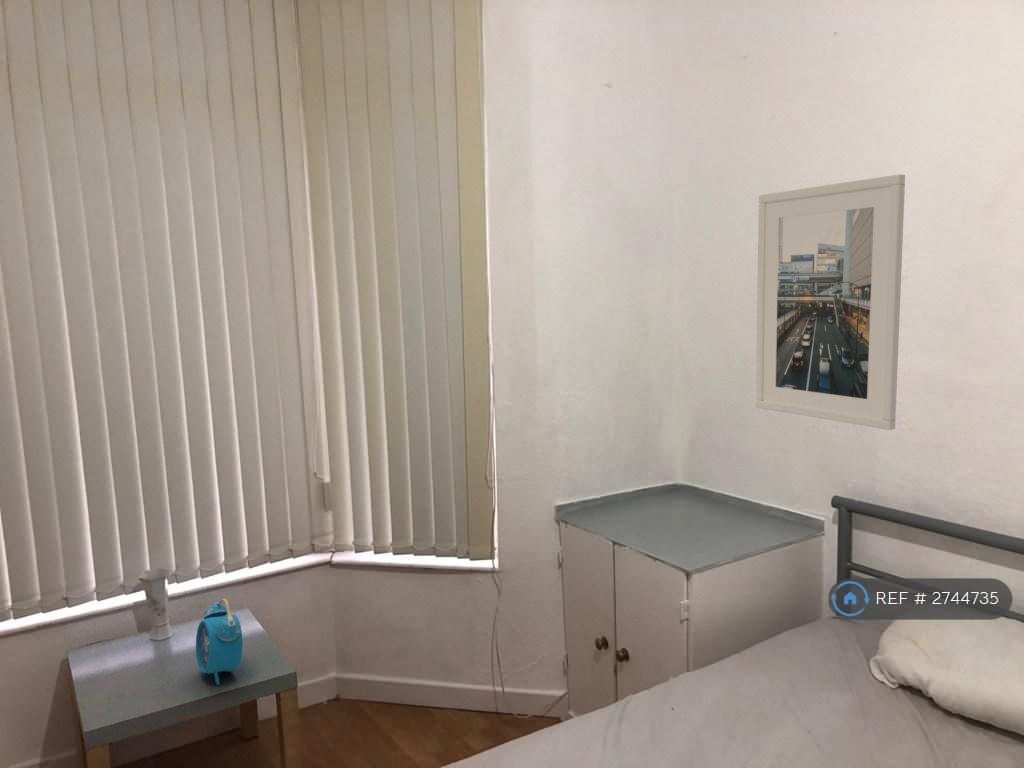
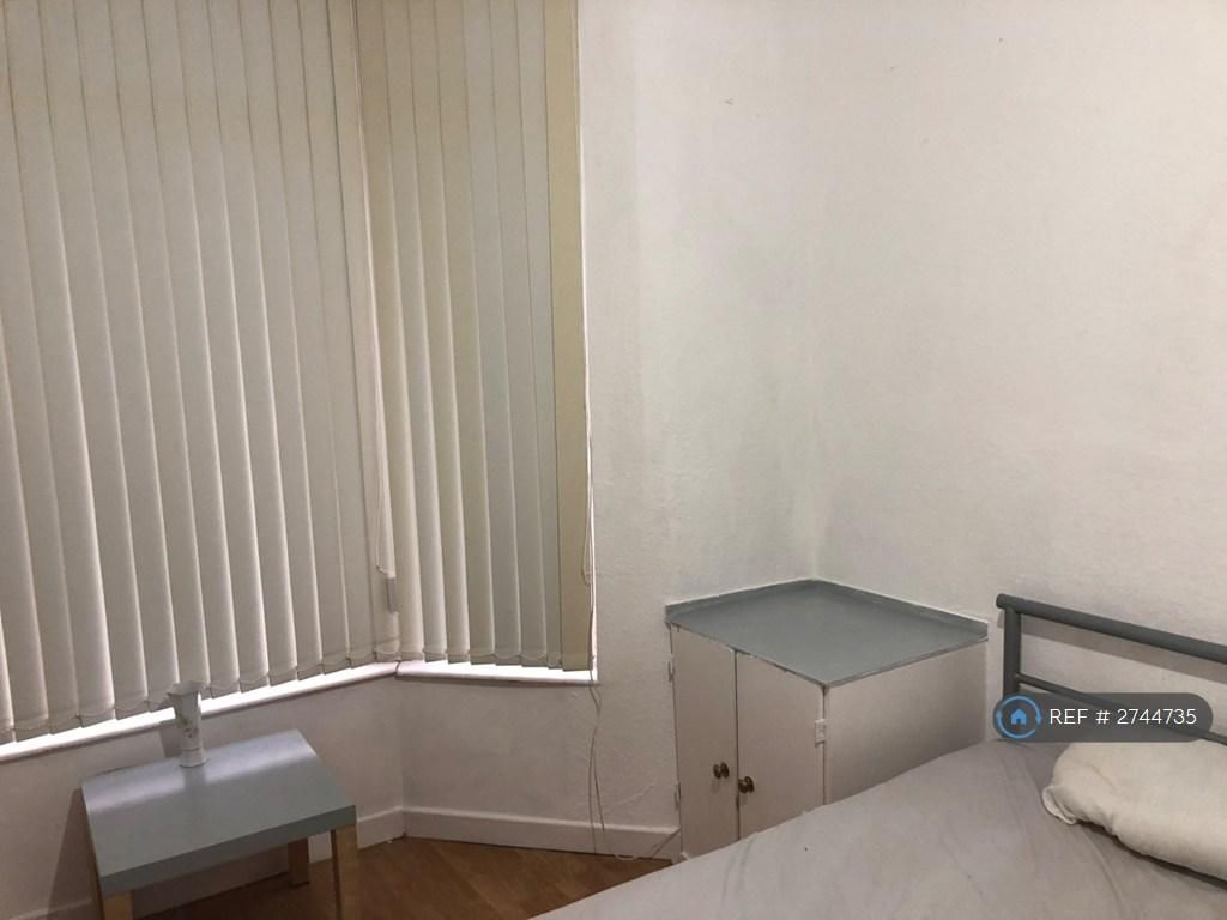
- alarm clock [195,598,244,686]
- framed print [755,173,906,431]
